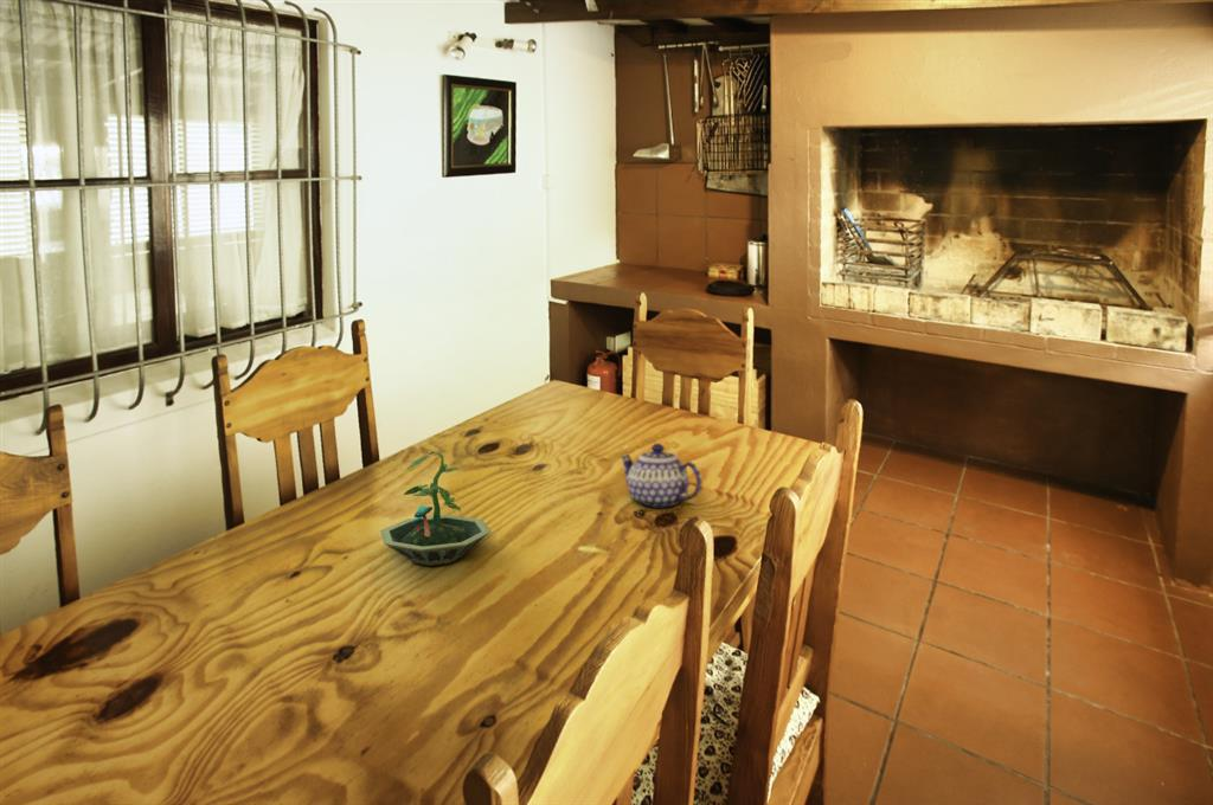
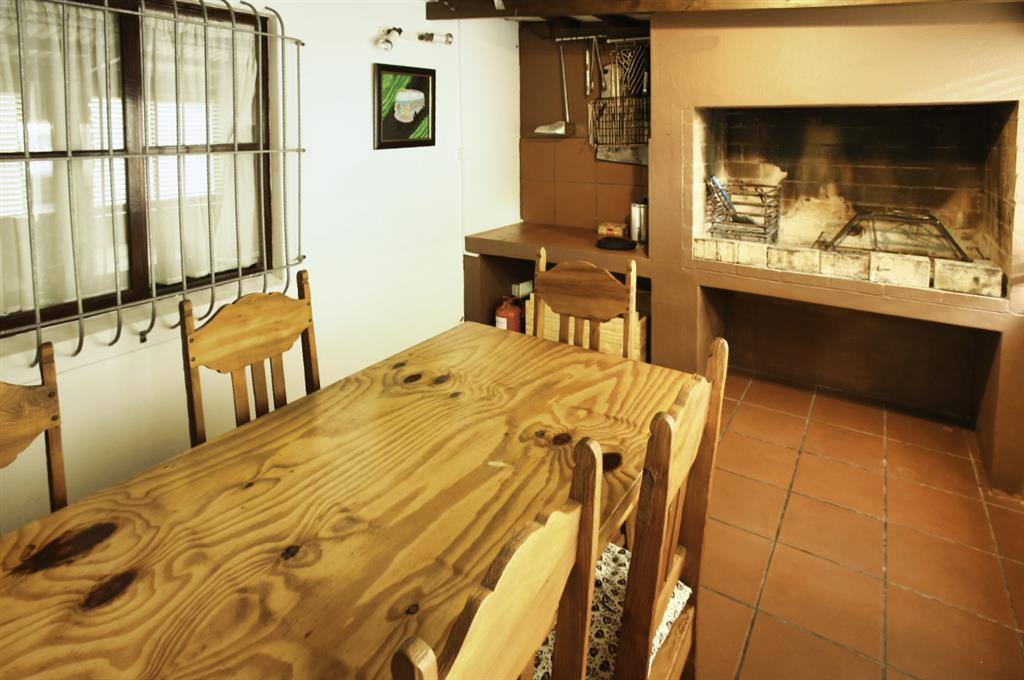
- terrarium [379,450,492,567]
- teapot [620,442,704,508]
